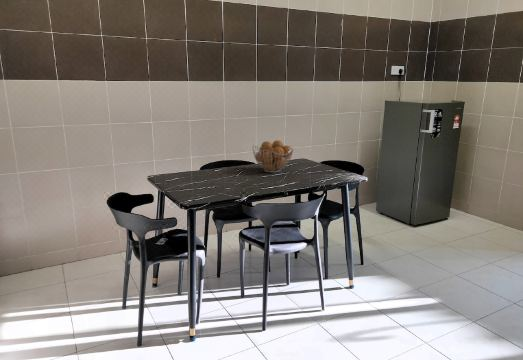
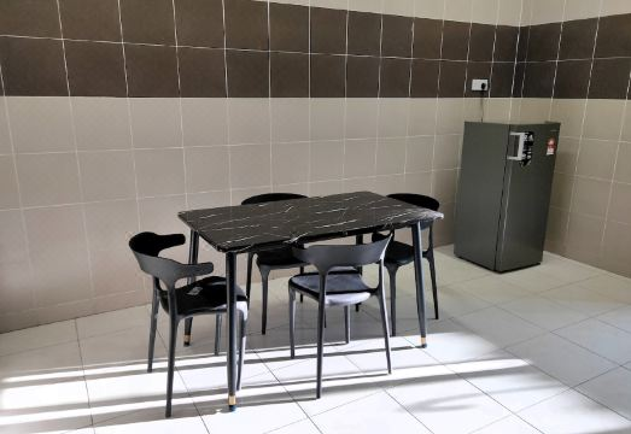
- fruit basket [251,139,295,173]
